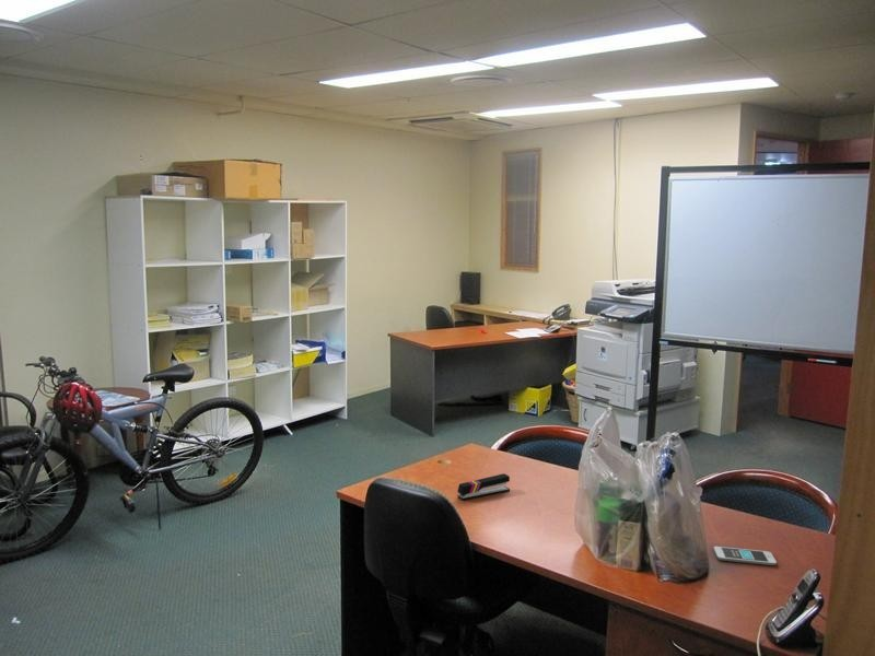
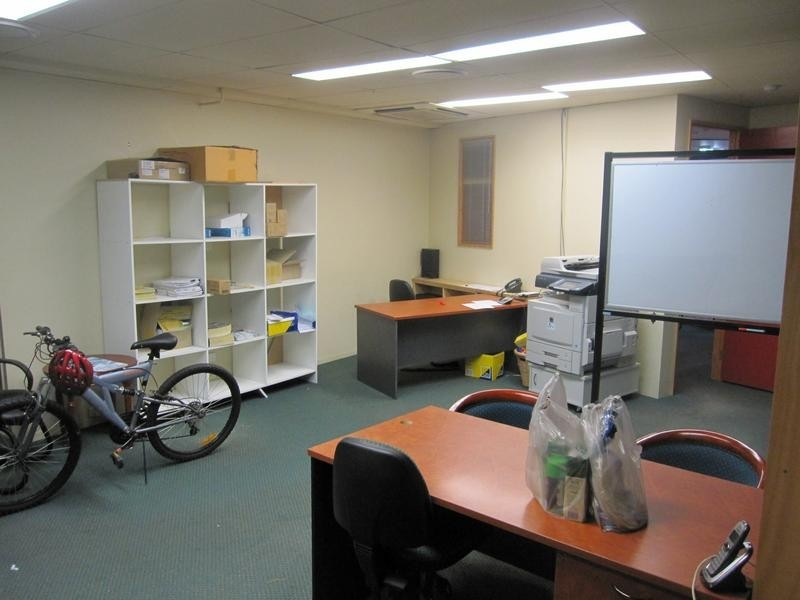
- stapler [456,472,511,501]
- smartphone [712,546,778,566]
